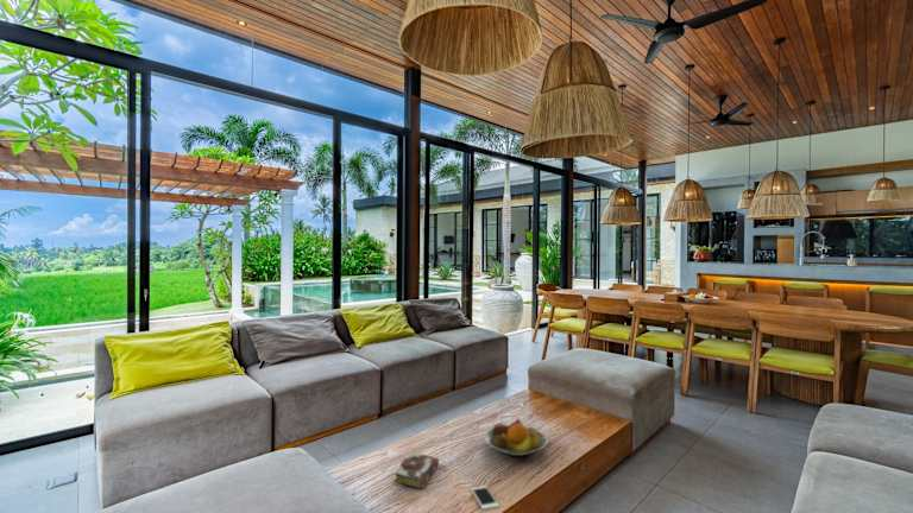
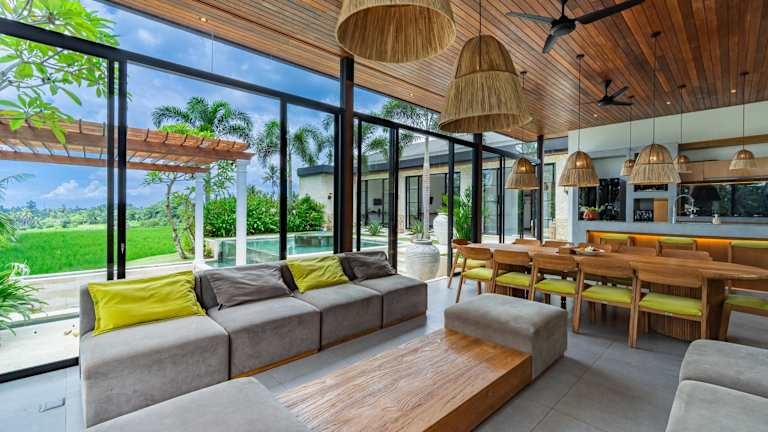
- fruit bowl [483,418,548,457]
- cell phone [470,484,500,511]
- book [393,451,440,489]
